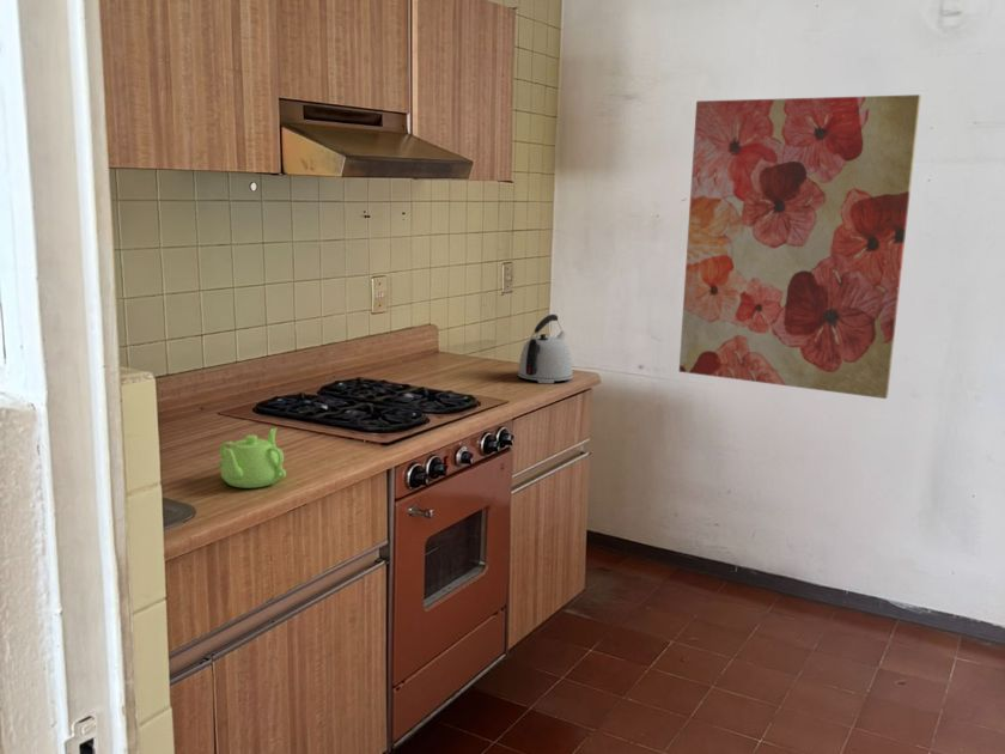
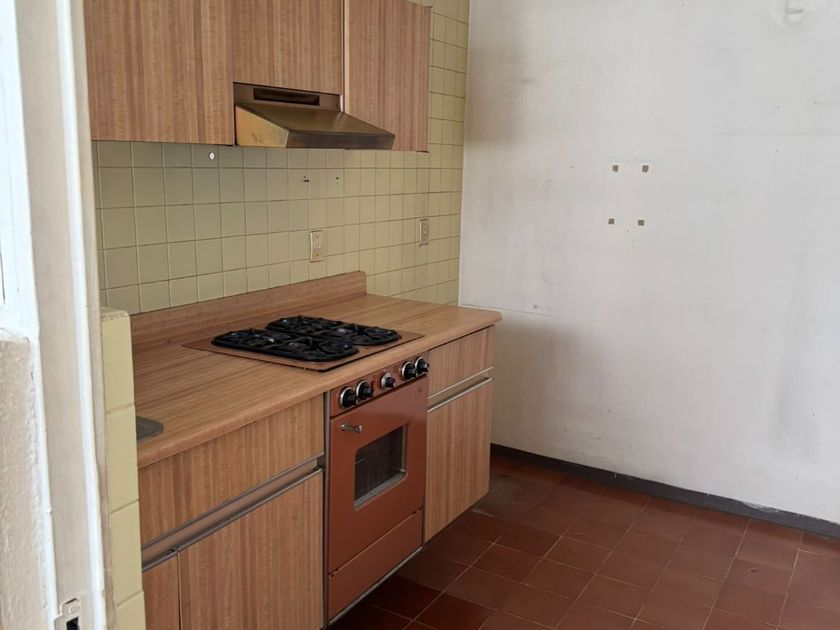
- teapot [218,426,287,490]
- wall art [678,93,922,400]
- kettle [517,314,574,384]
